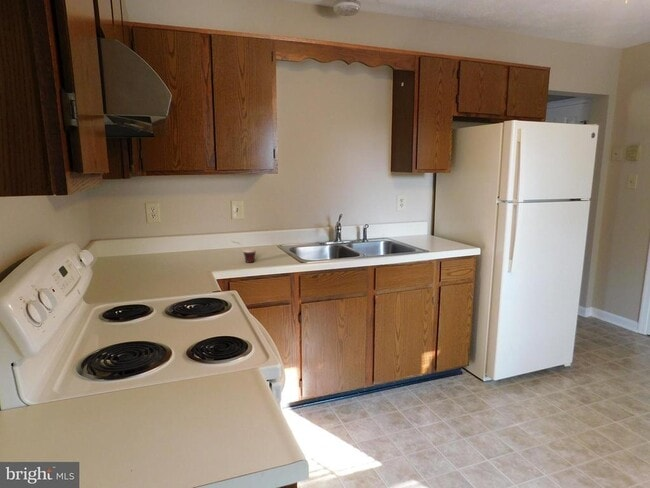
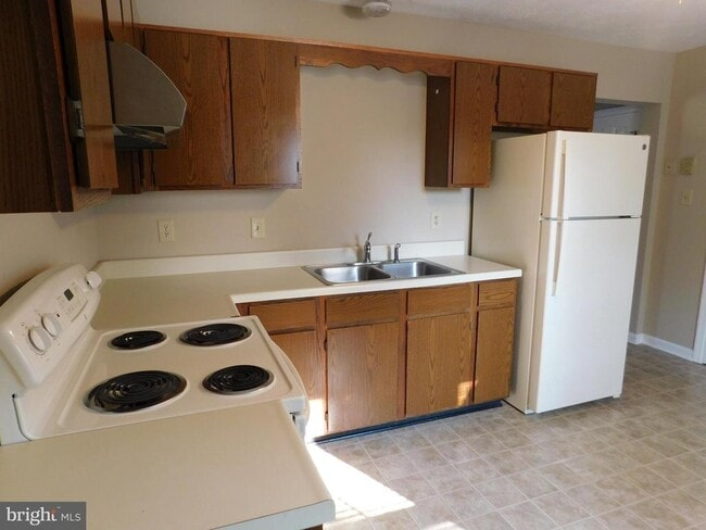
- cup [231,240,257,264]
